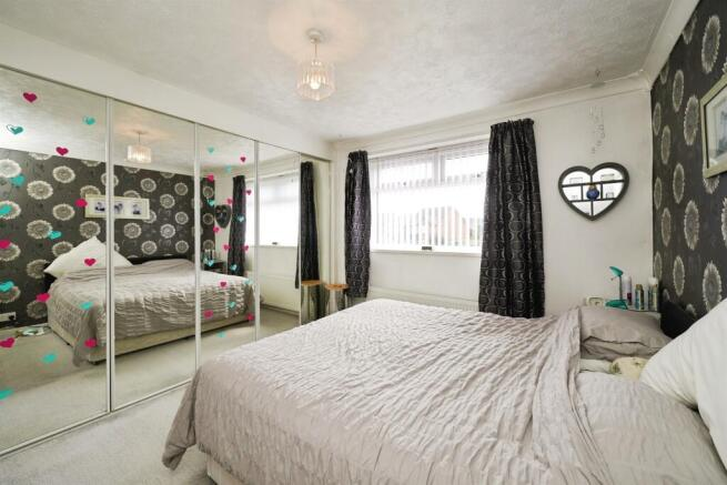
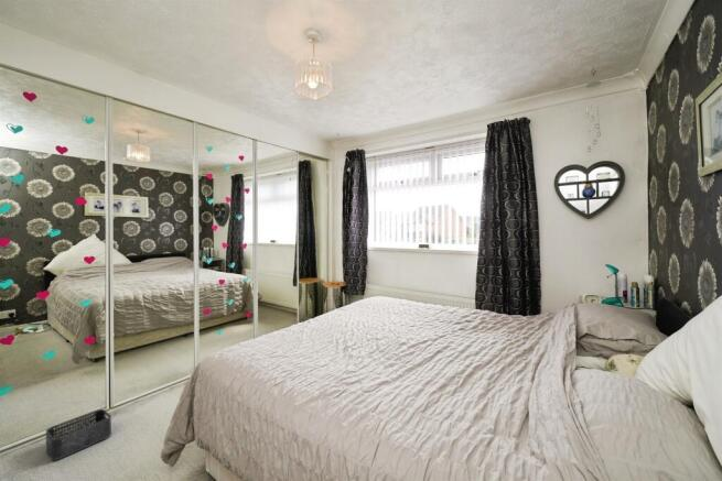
+ storage bin [45,408,112,461]
